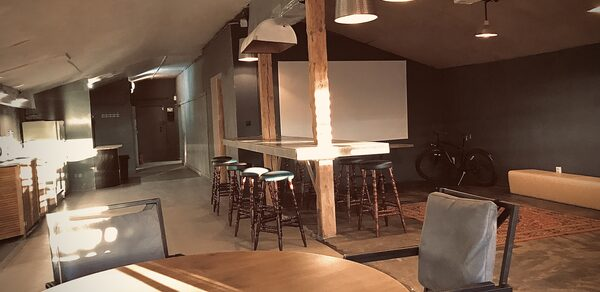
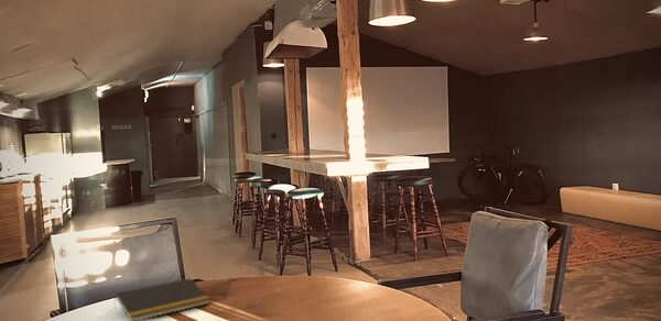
+ notepad [113,277,212,321]
